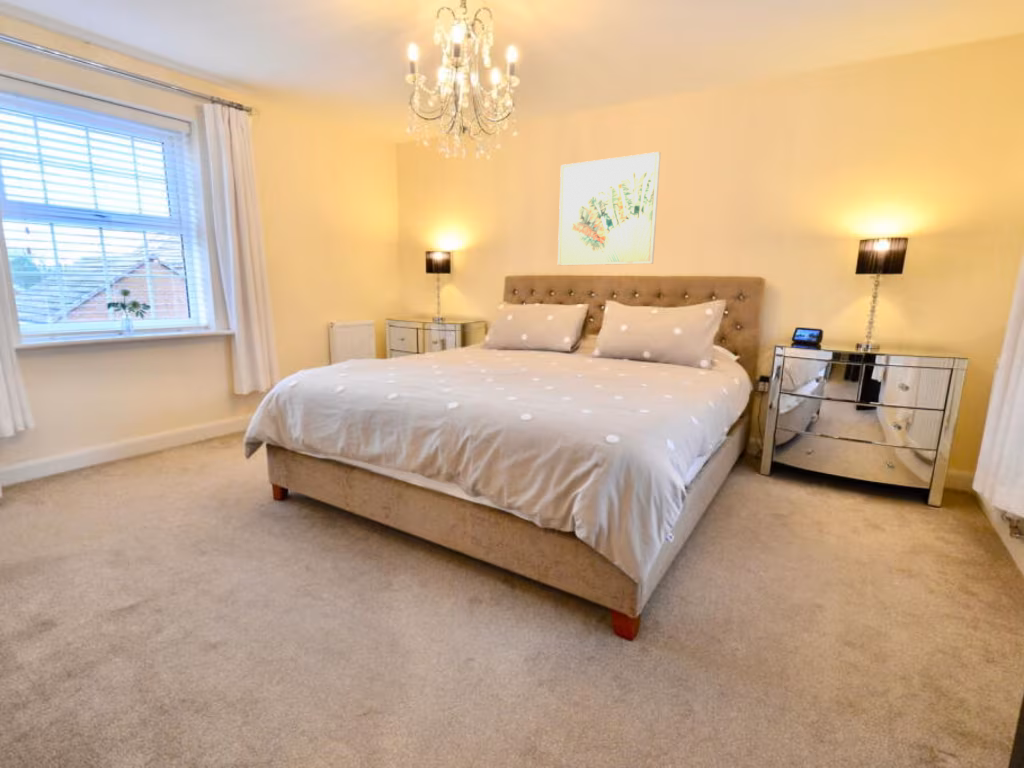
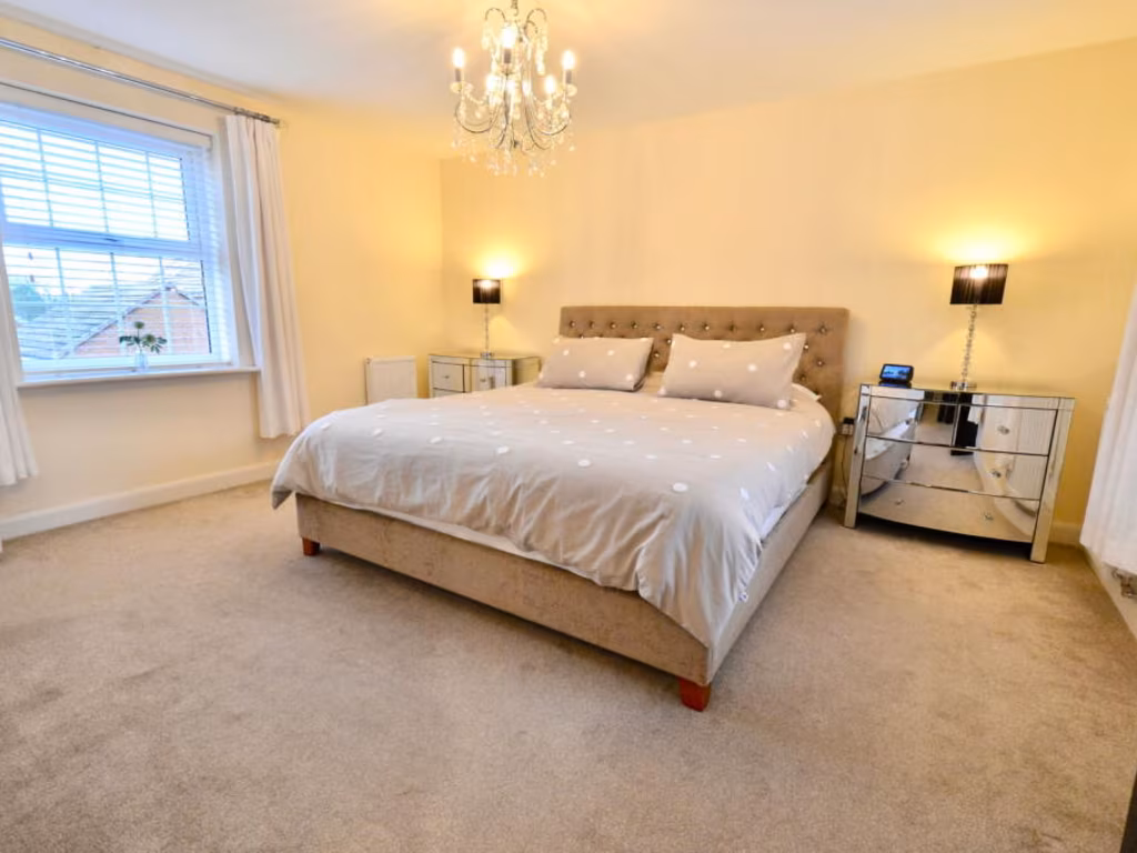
- wall art [557,151,662,266]
